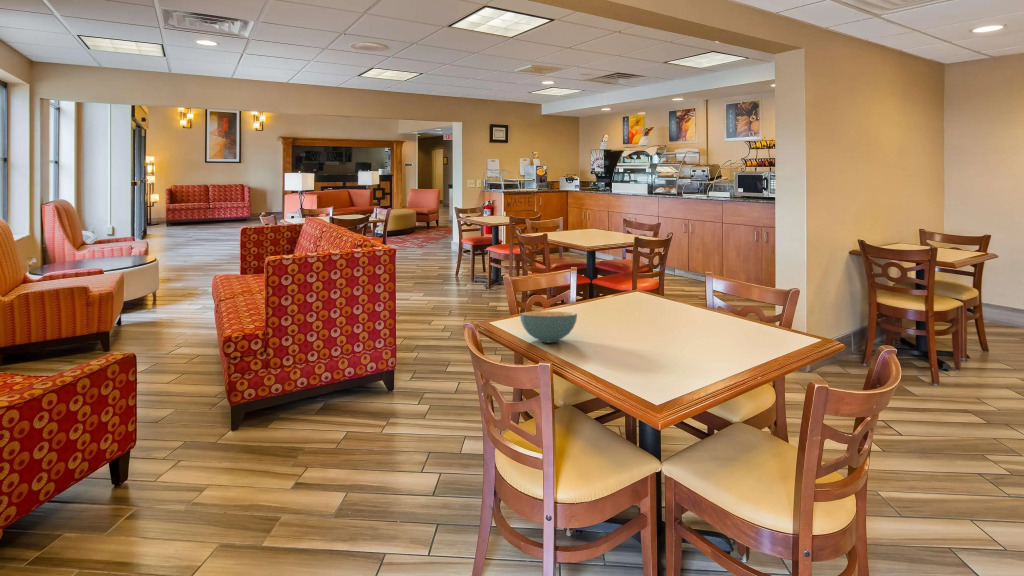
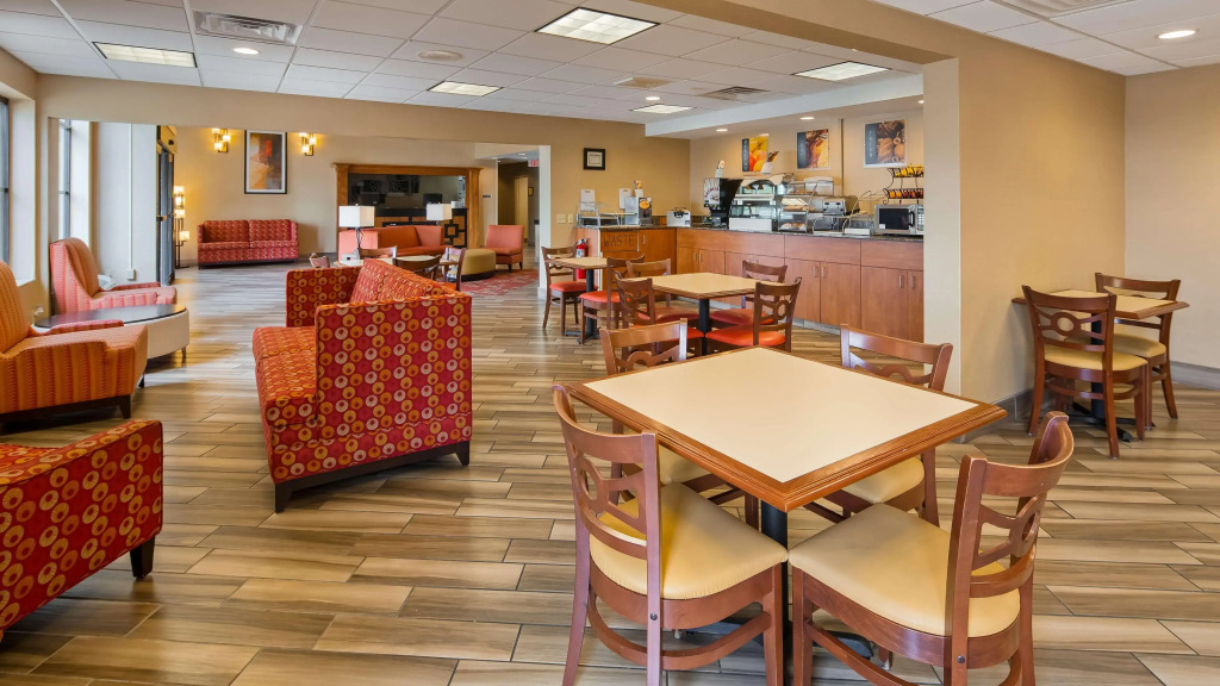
- cereal bowl [519,310,578,343]
